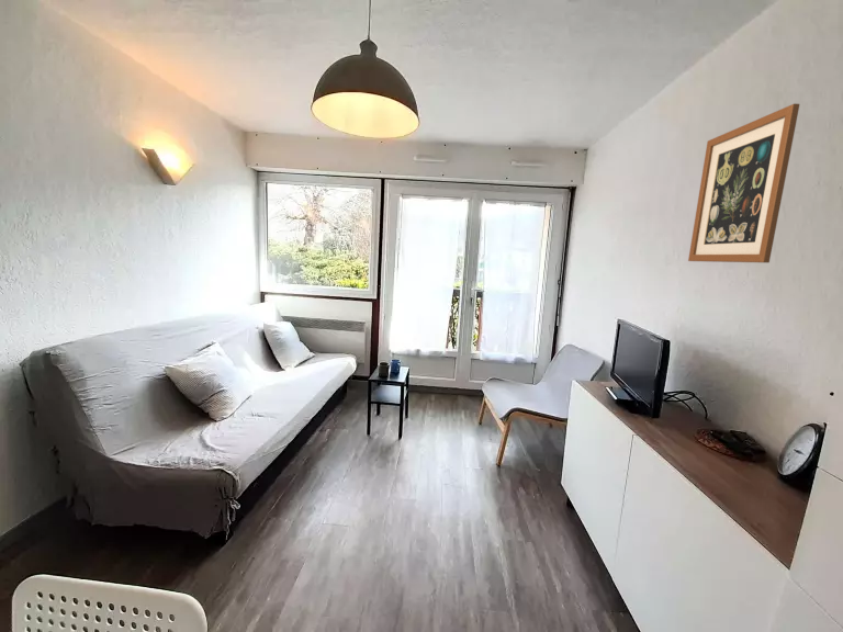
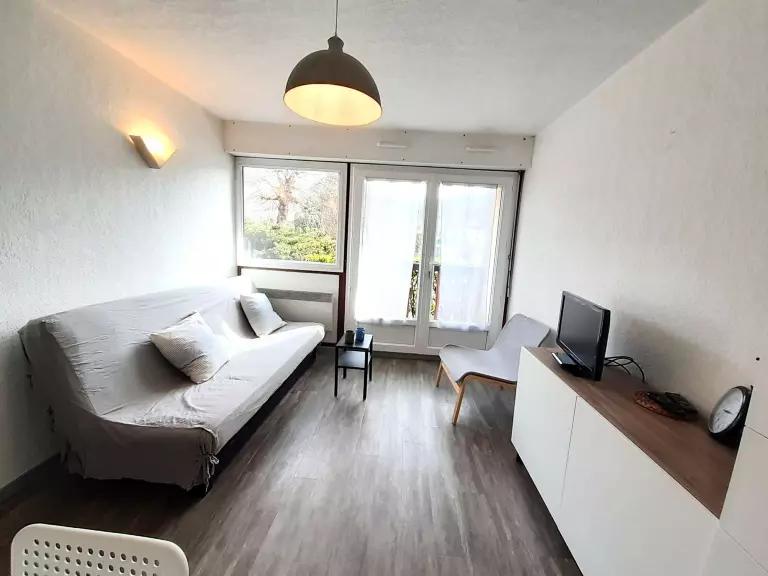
- wall art [687,103,800,263]
